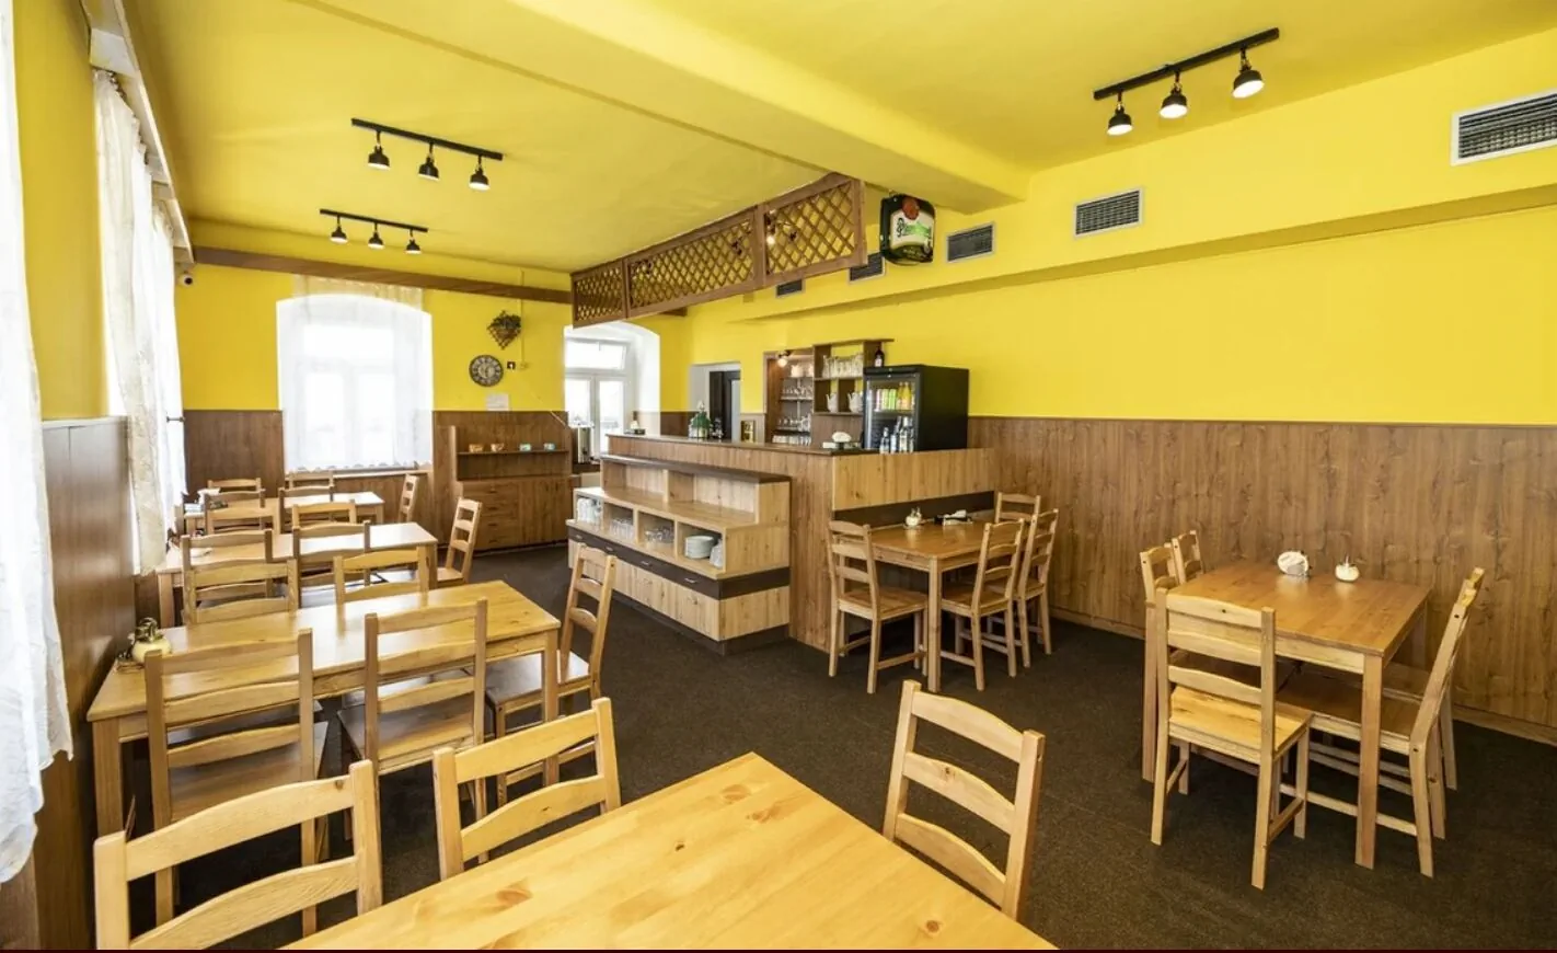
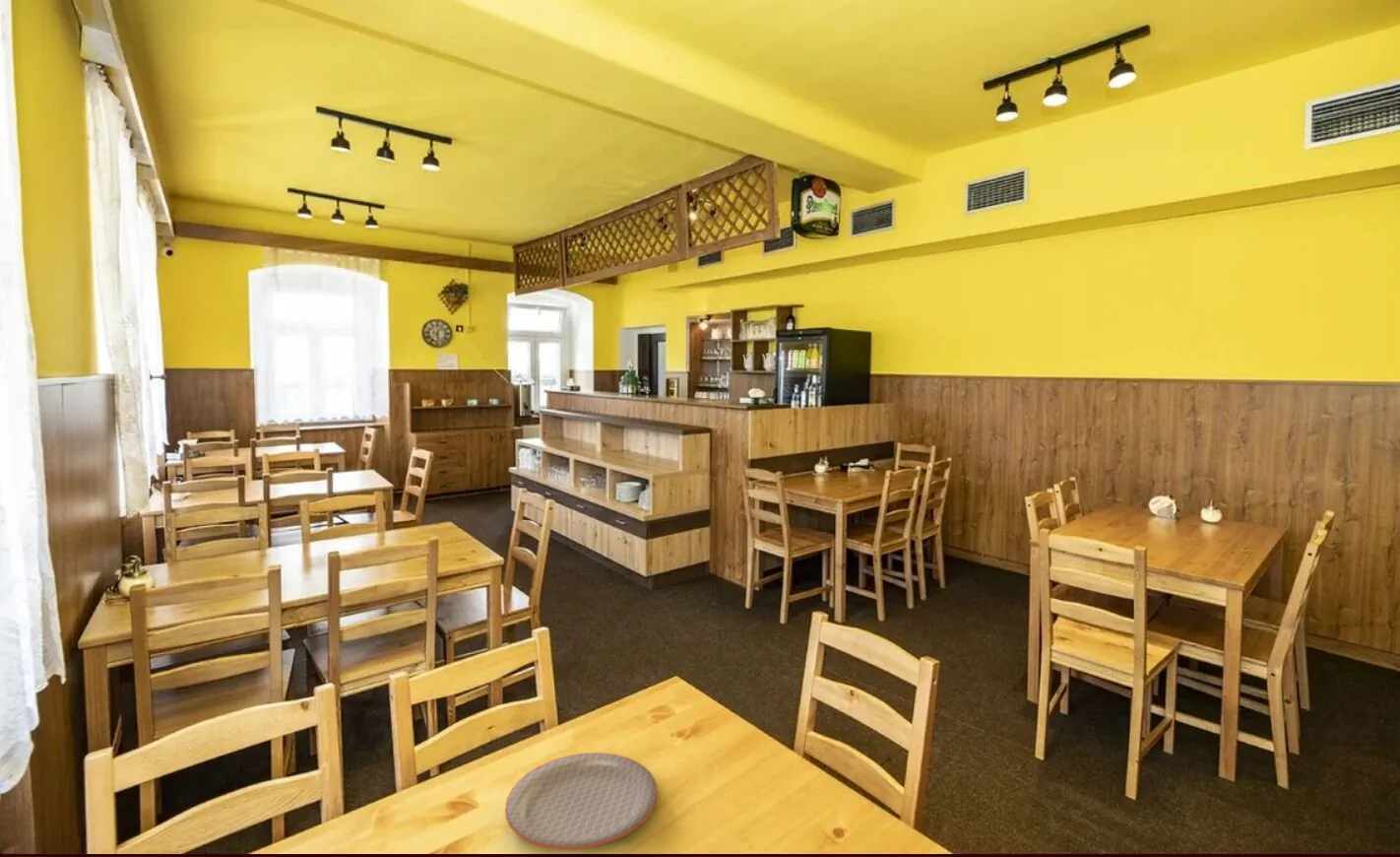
+ plate [504,752,659,850]
